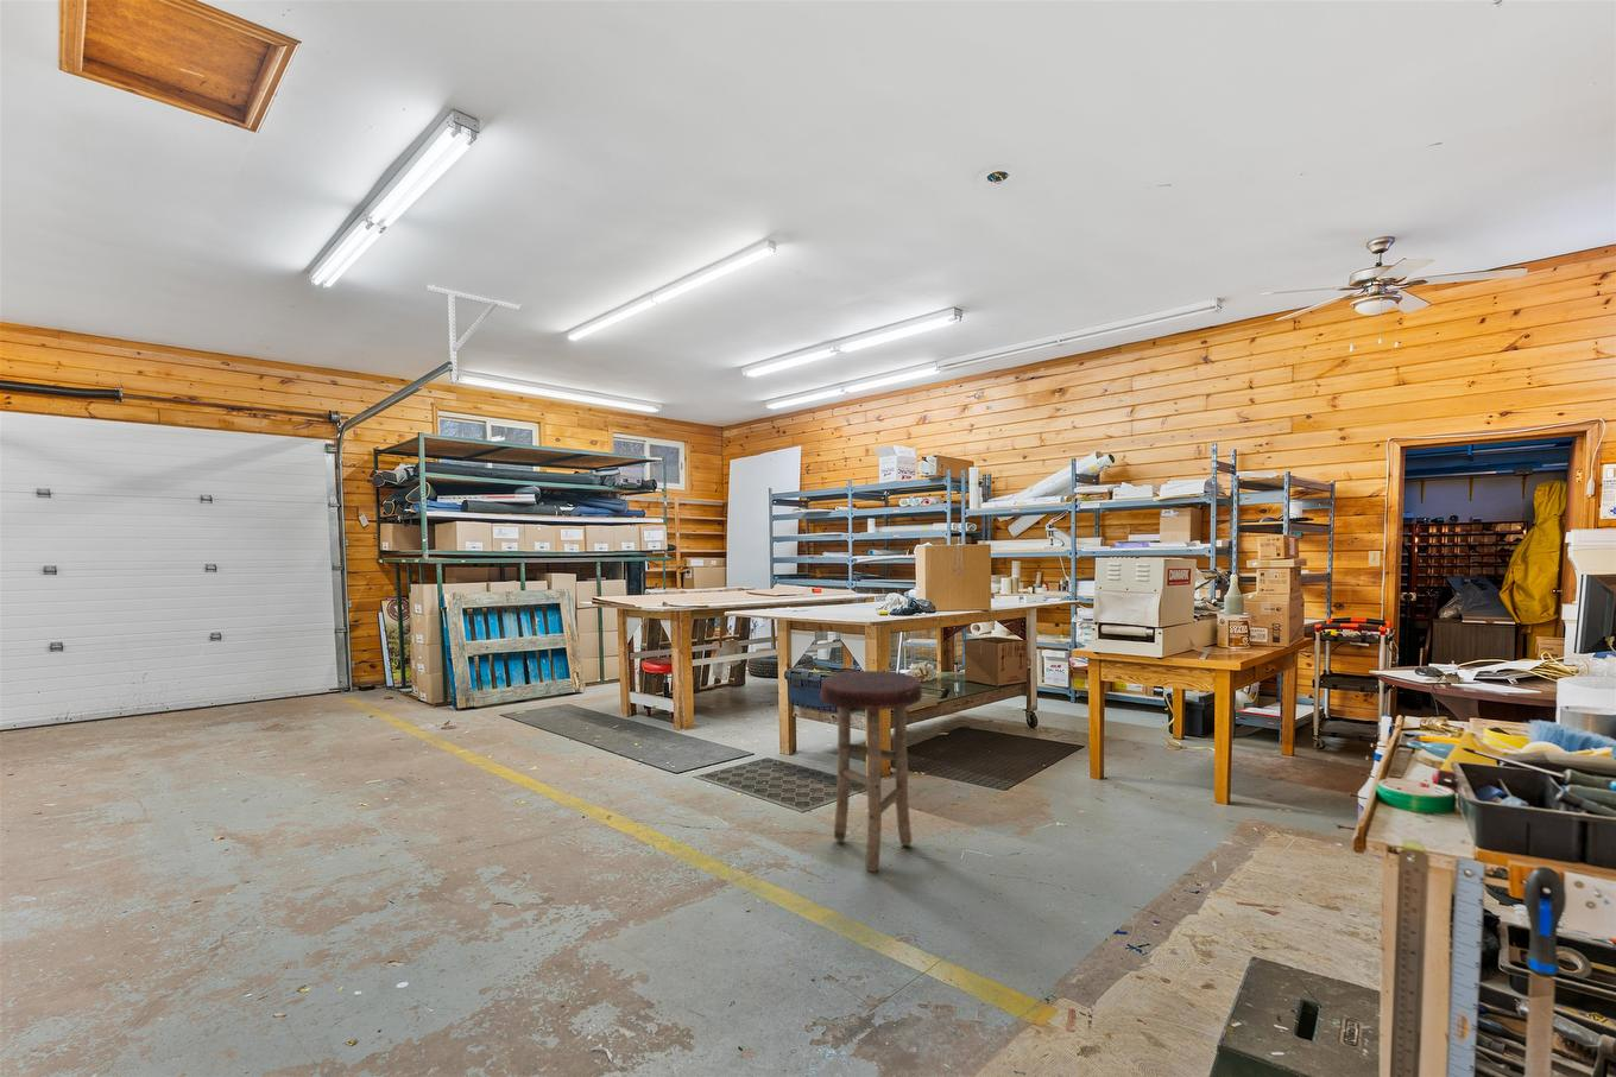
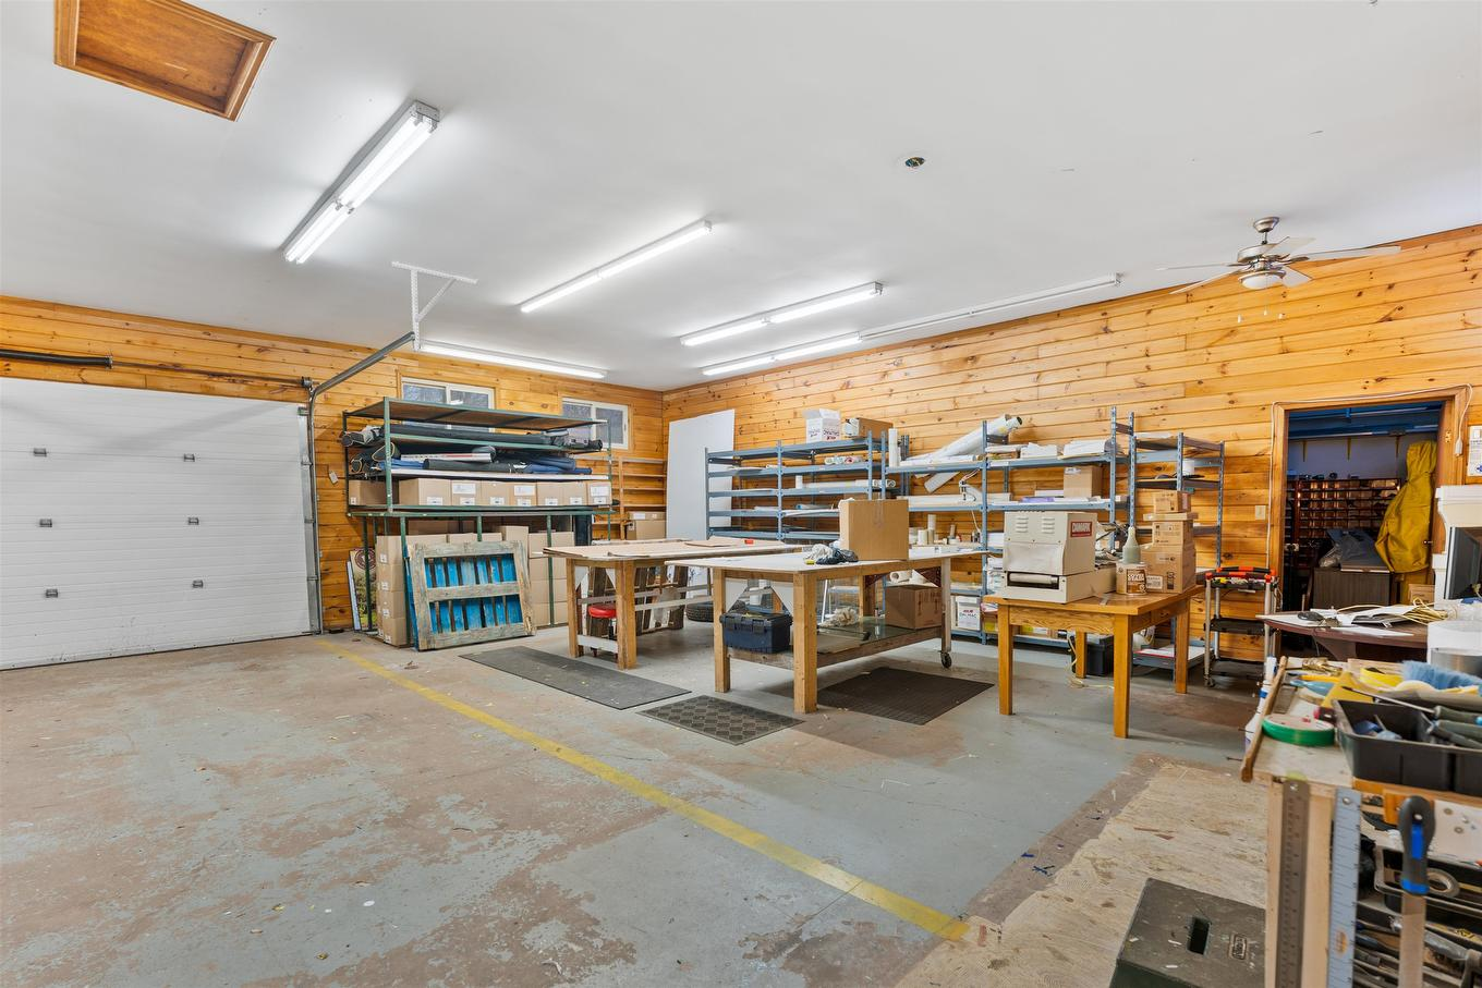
- stool [819,670,923,873]
